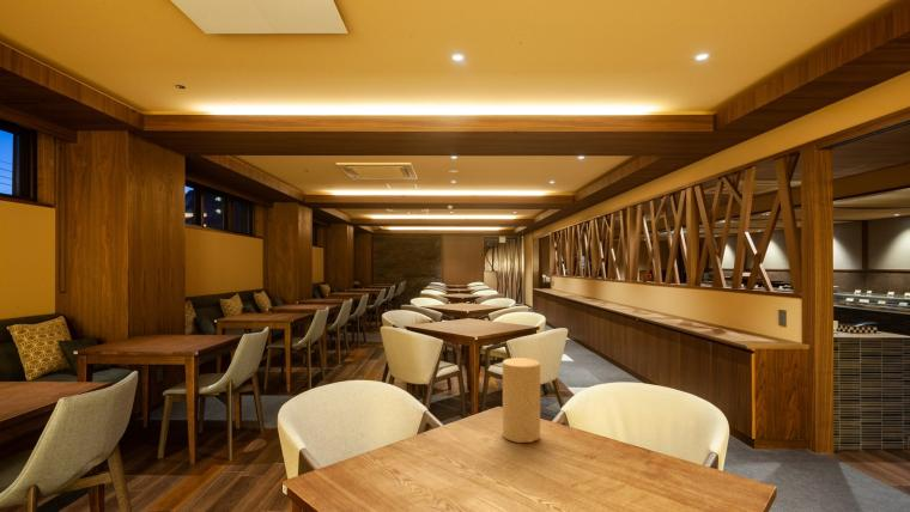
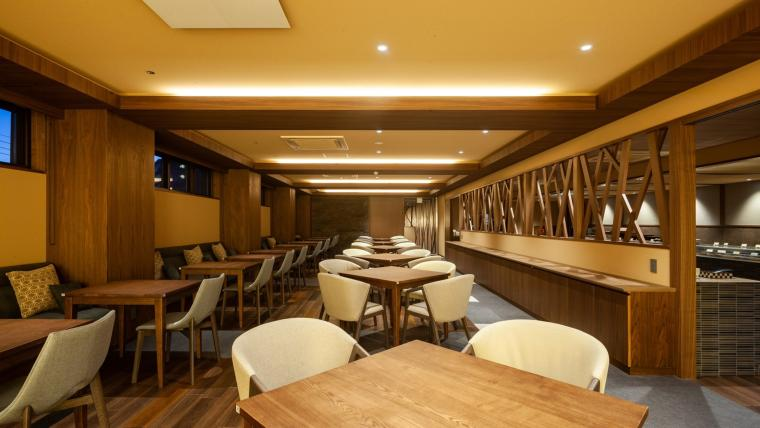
- decorative vase [502,356,541,444]
